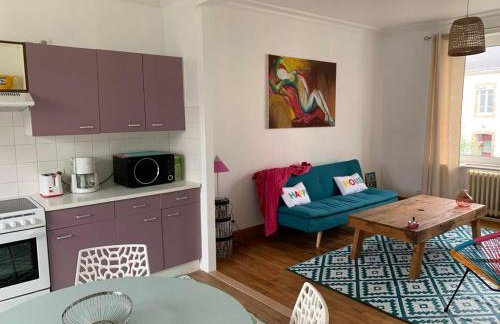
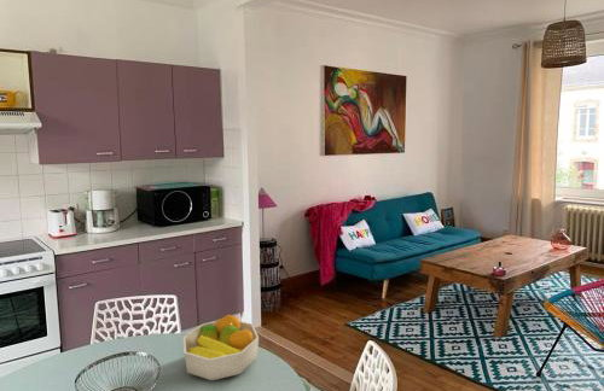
+ fruit bowl [182,313,260,381]
